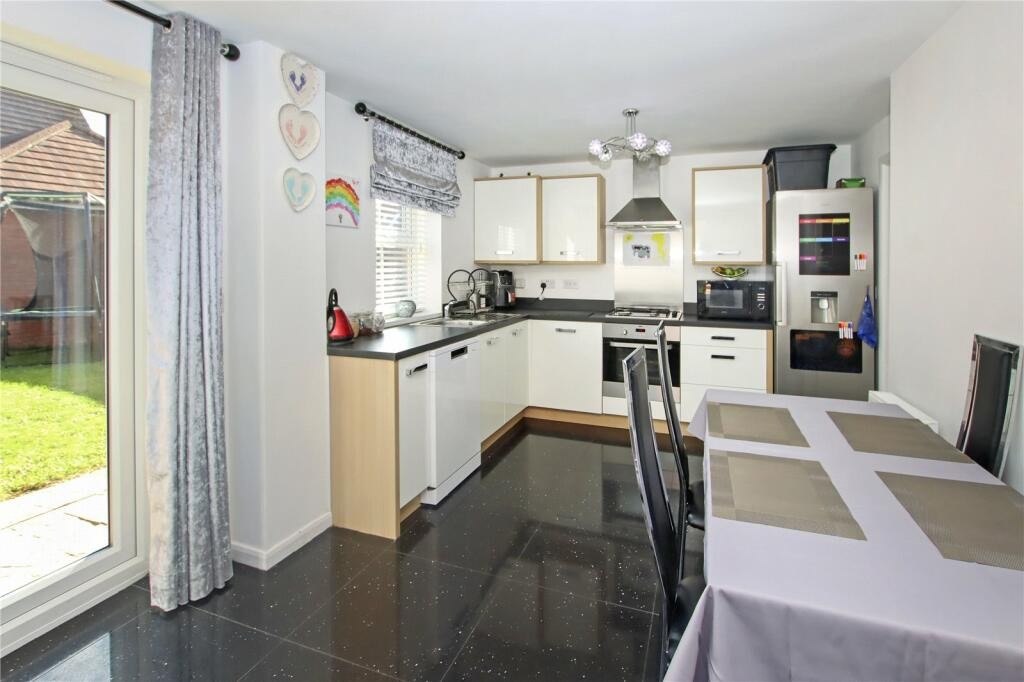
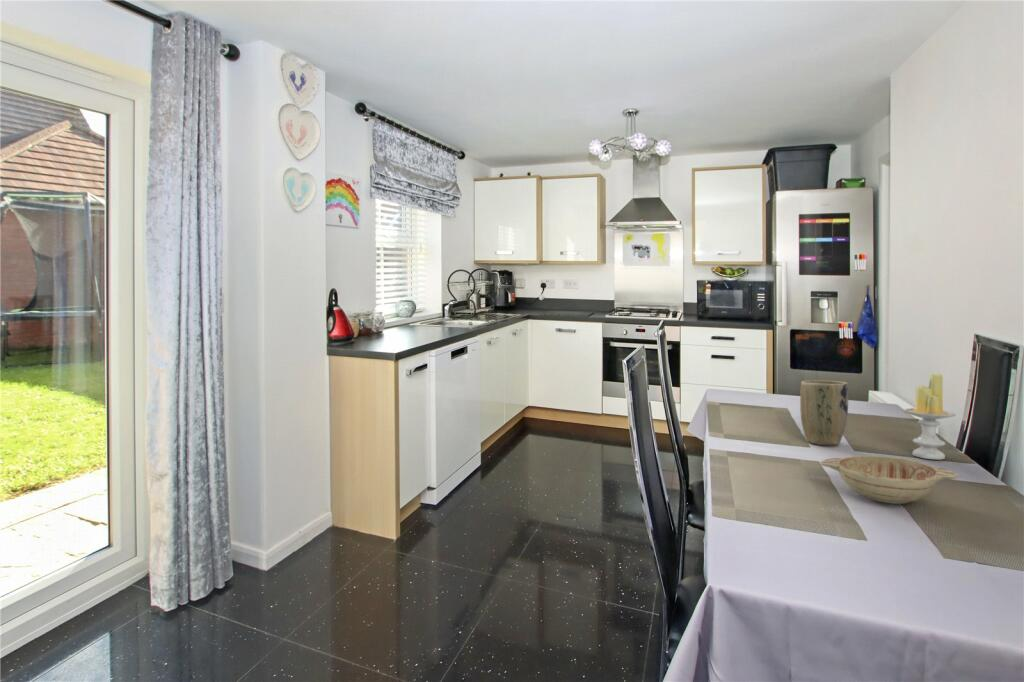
+ candle [902,373,957,460]
+ decorative bowl [819,454,959,505]
+ plant pot [799,379,849,446]
